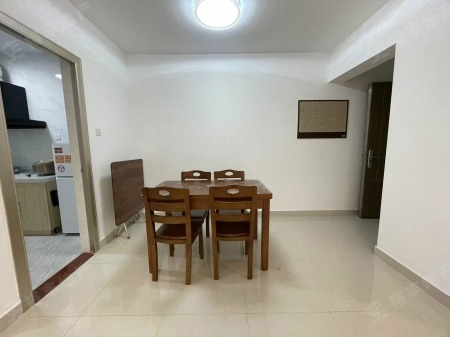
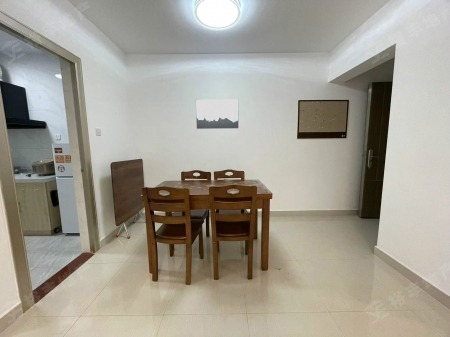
+ wall art [195,98,239,130]
